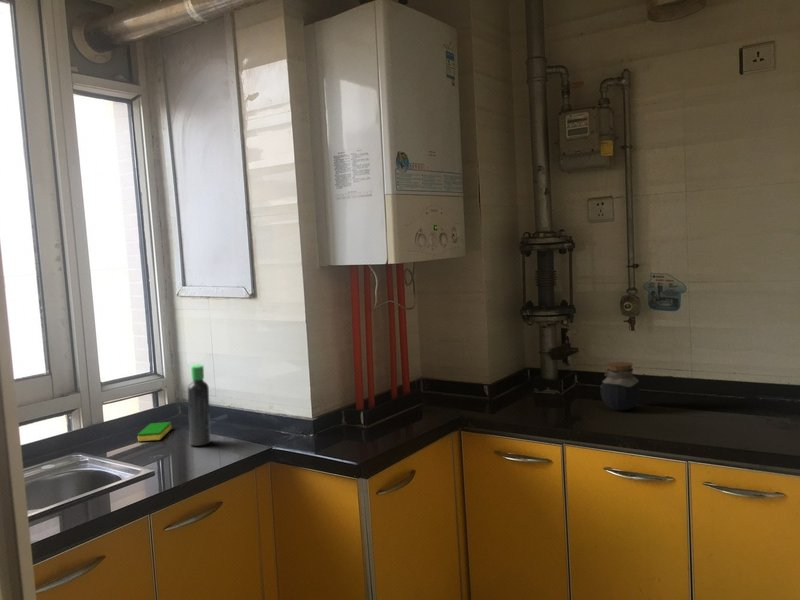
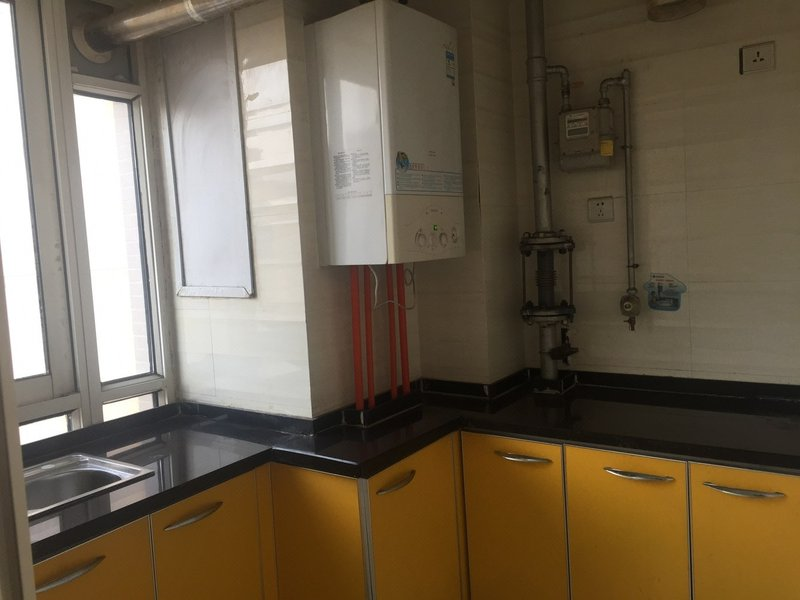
- dish sponge [137,421,173,442]
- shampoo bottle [187,364,212,447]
- jar [599,361,642,412]
